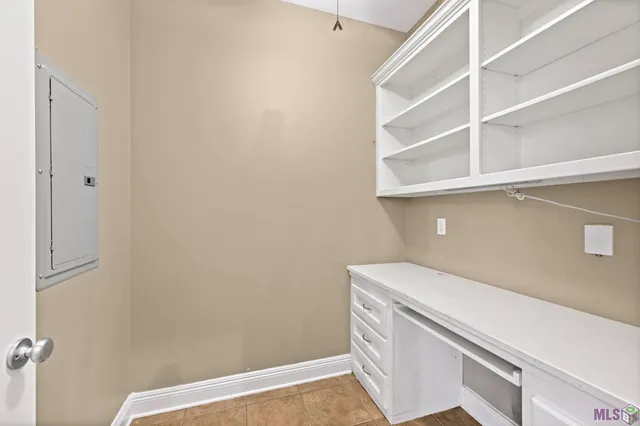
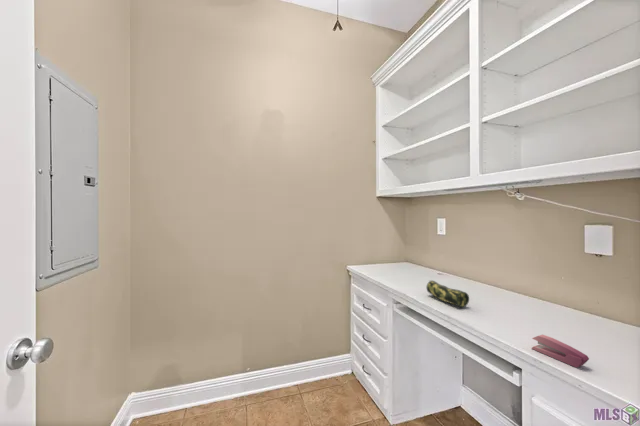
+ pencil case [426,279,470,308]
+ stapler [531,334,590,368]
